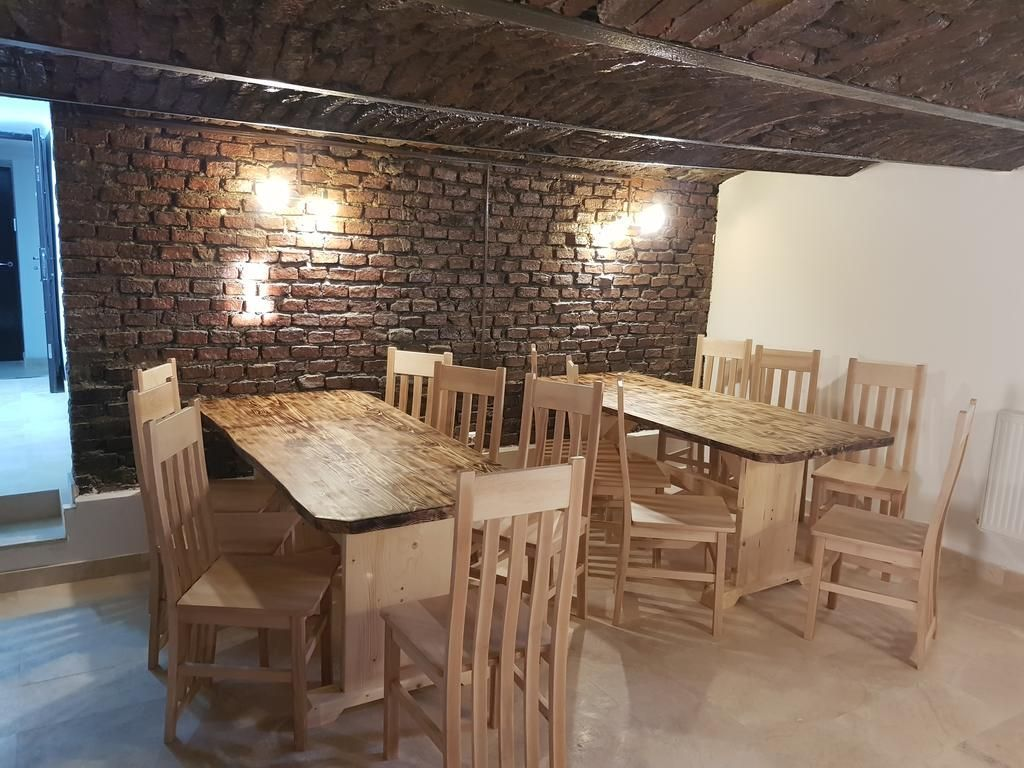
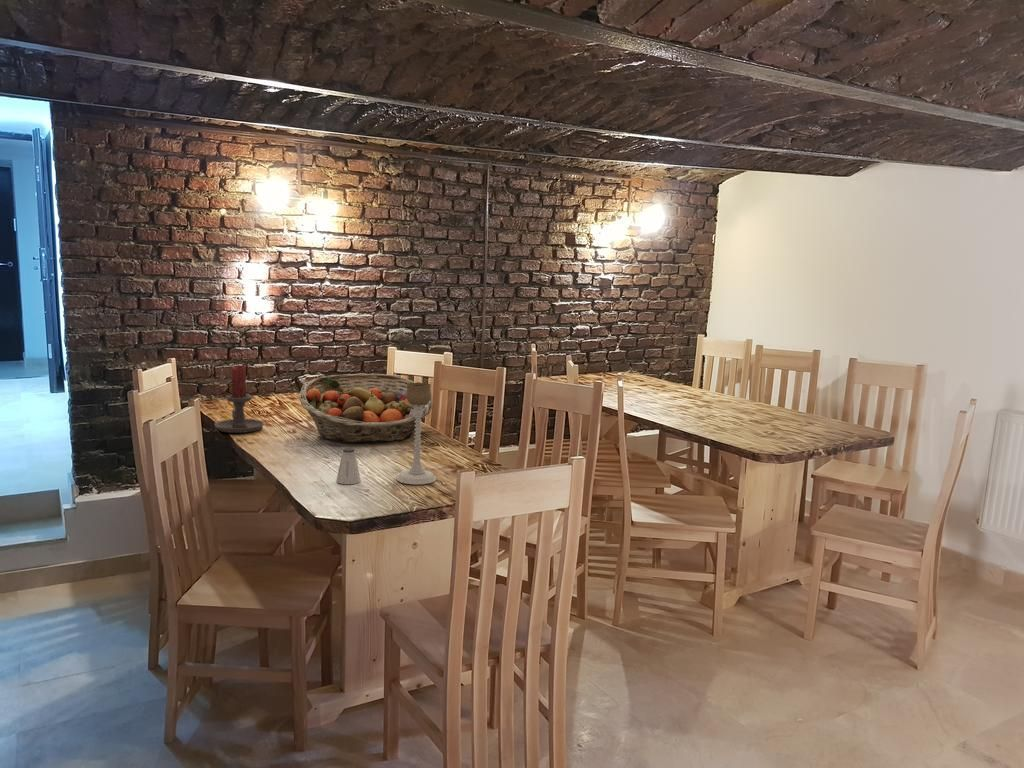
+ candle holder [395,381,438,486]
+ fruit basket [298,373,434,444]
+ saltshaker [335,447,361,485]
+ candle holder [214,364,265,434]
